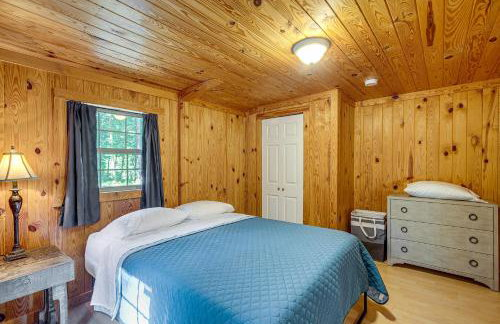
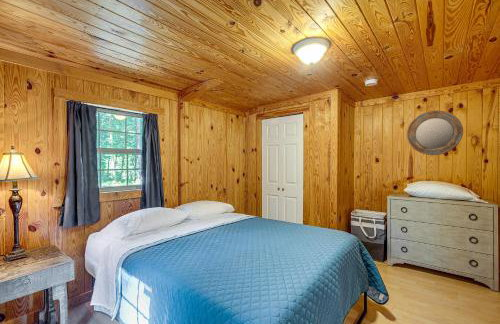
+ home mirror [406,110,464,156]
